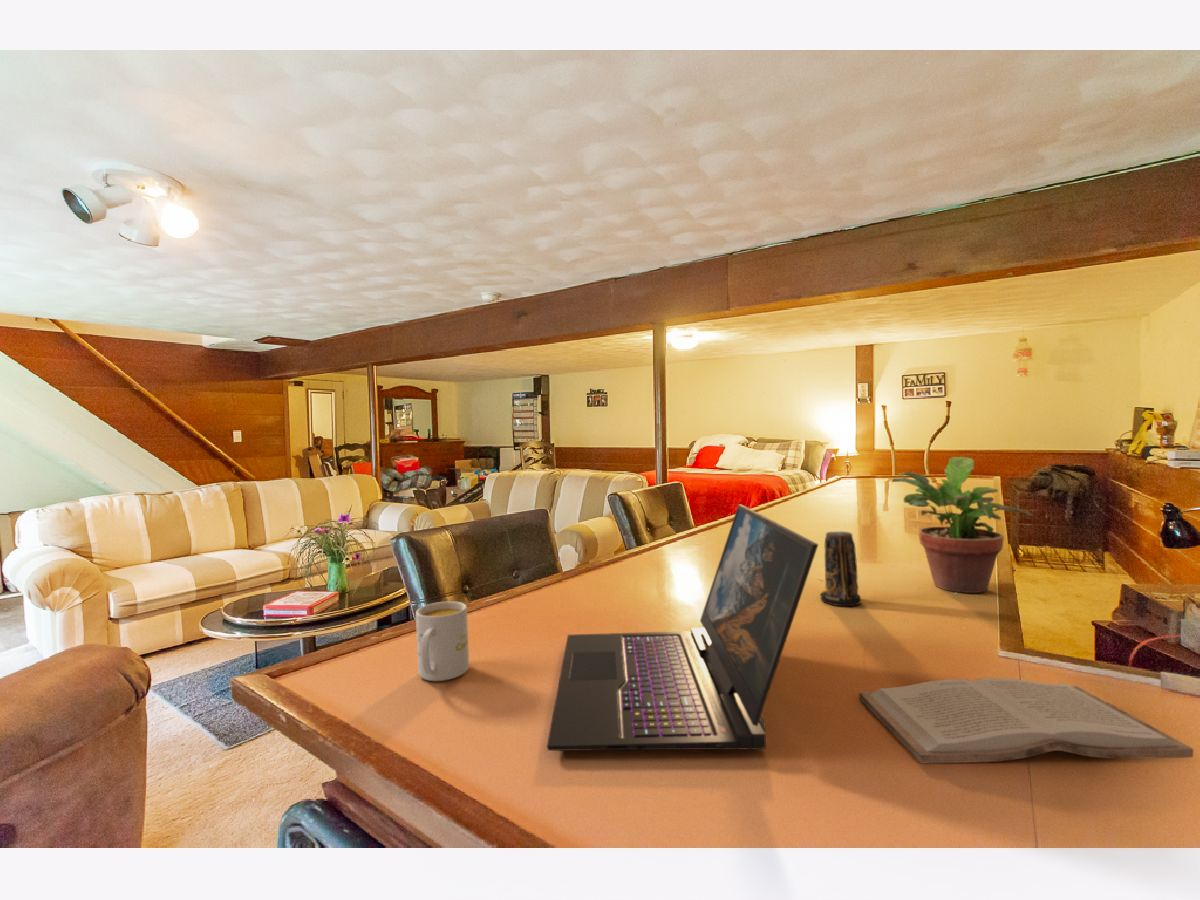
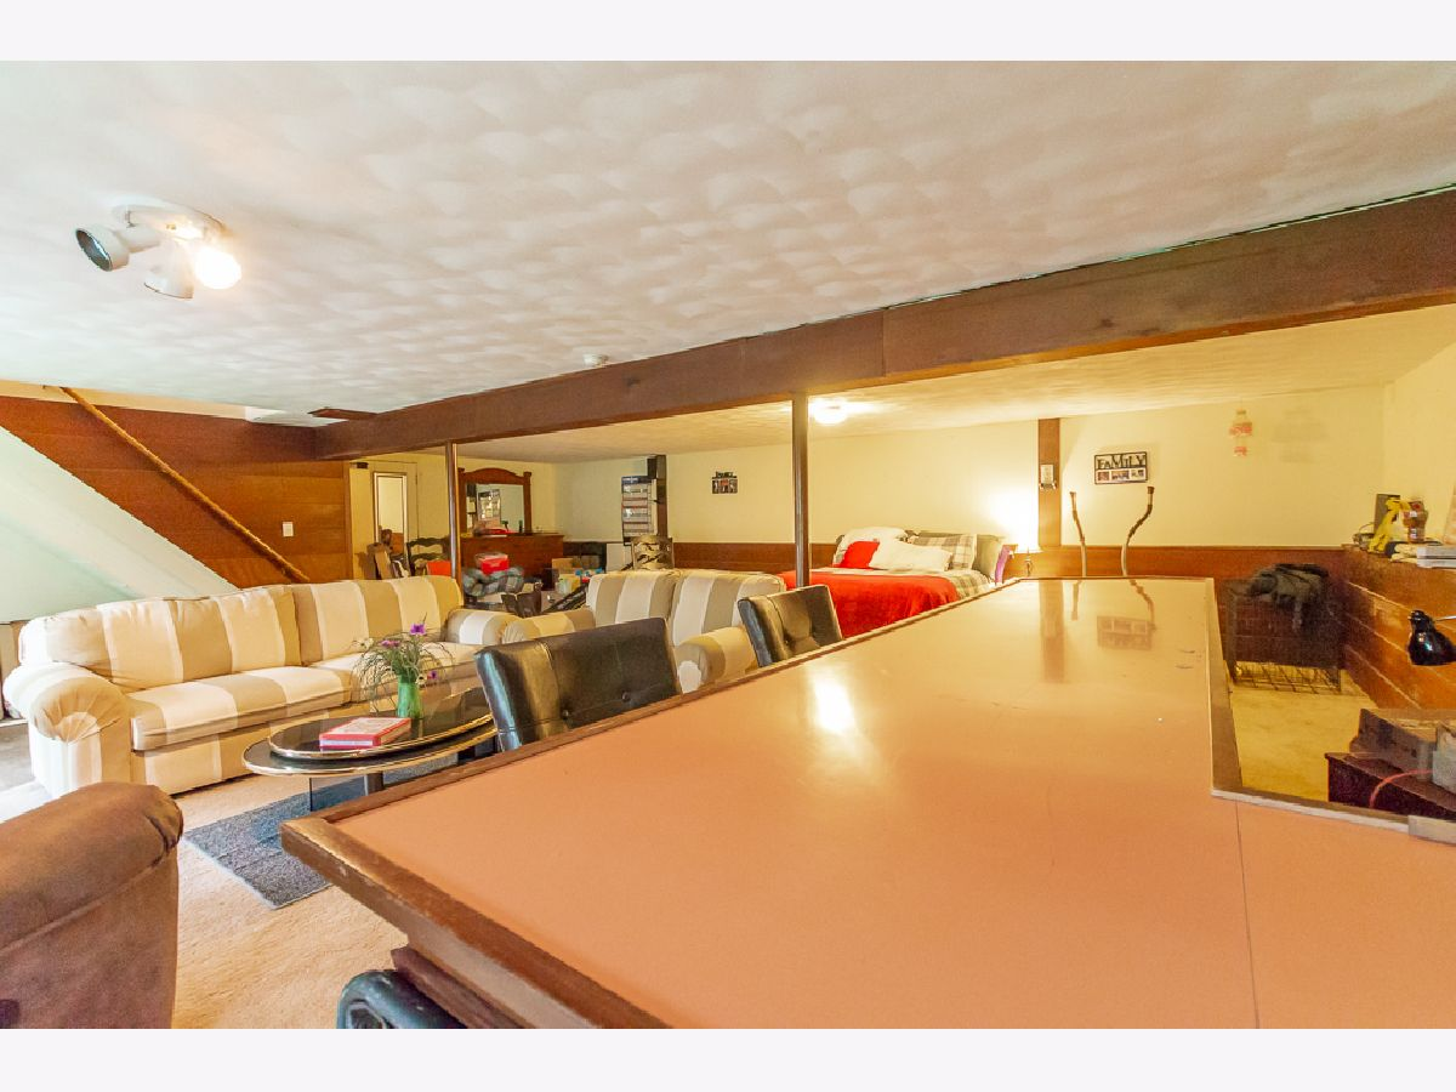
- book [858,677,1194,765]
- candle [820,531,862,607]
- mug [415,600,470,682]
- laptop [546,504,819,752]
- potted plant [891,456,1033,594]
